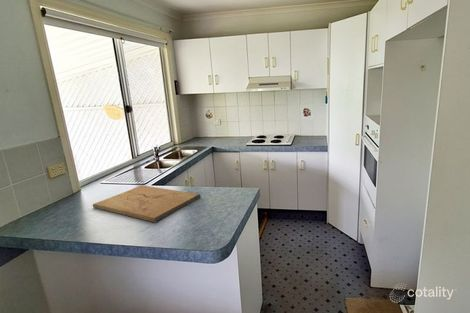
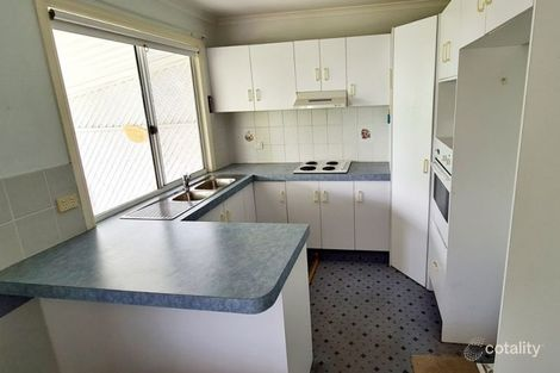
- cutting board [92,184,201,223]
